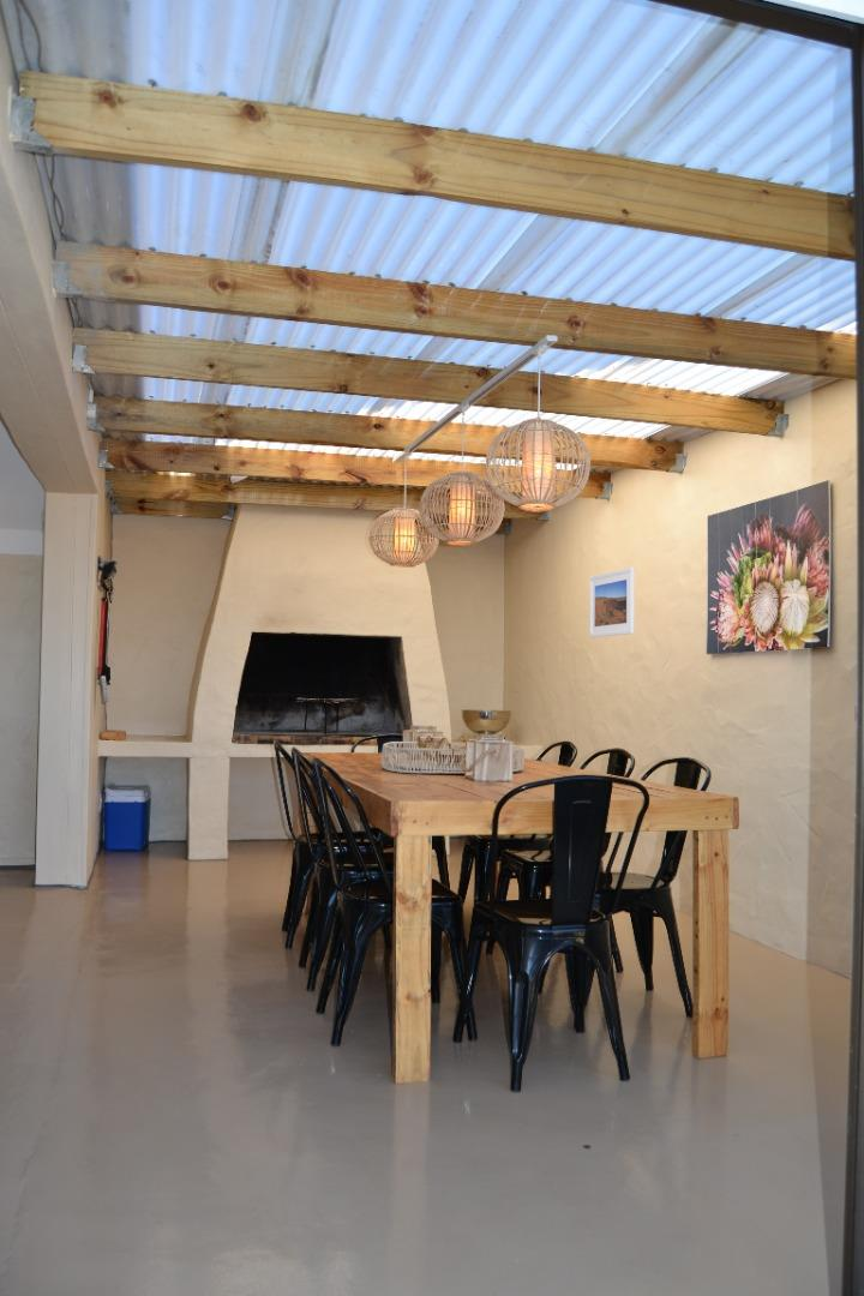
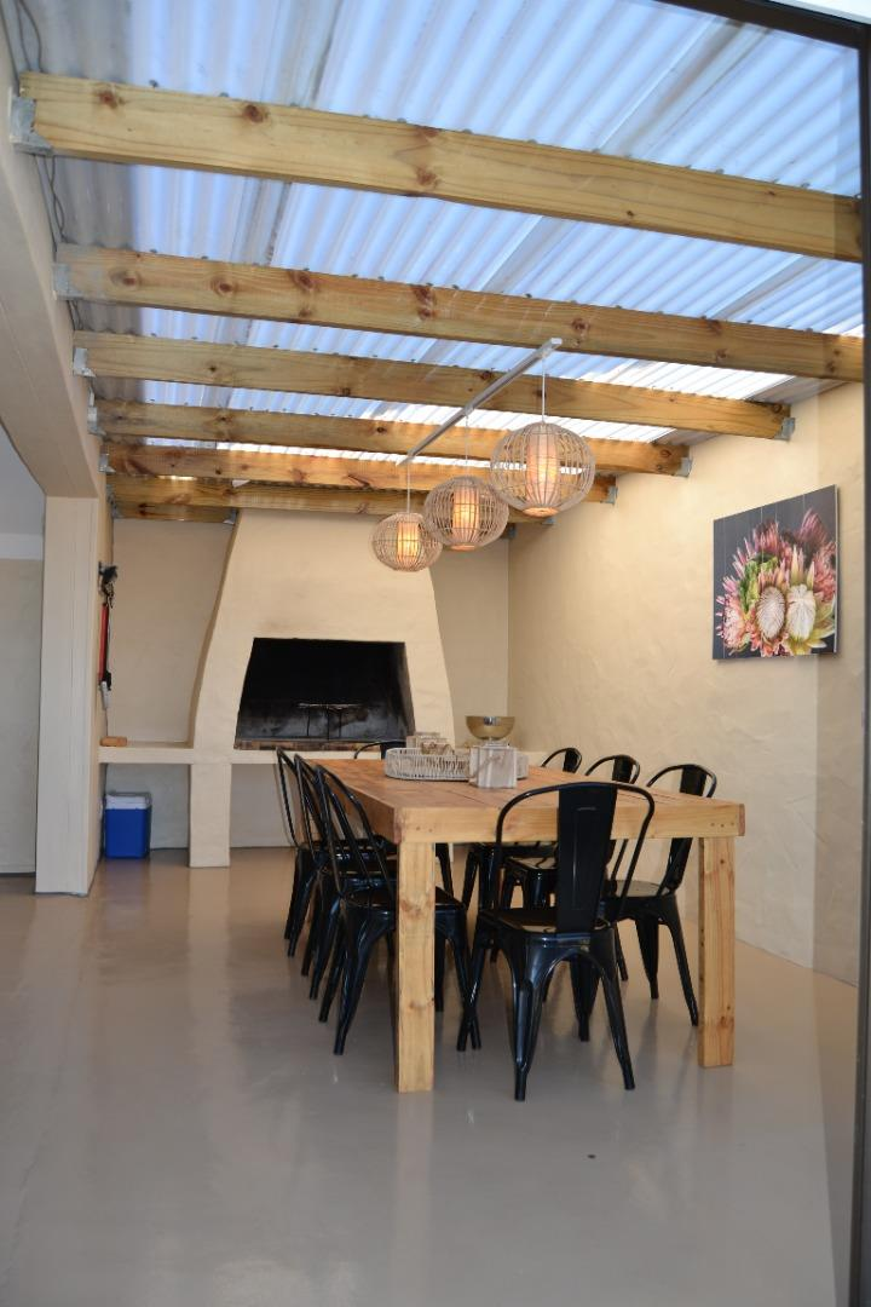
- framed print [588,566,636,638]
